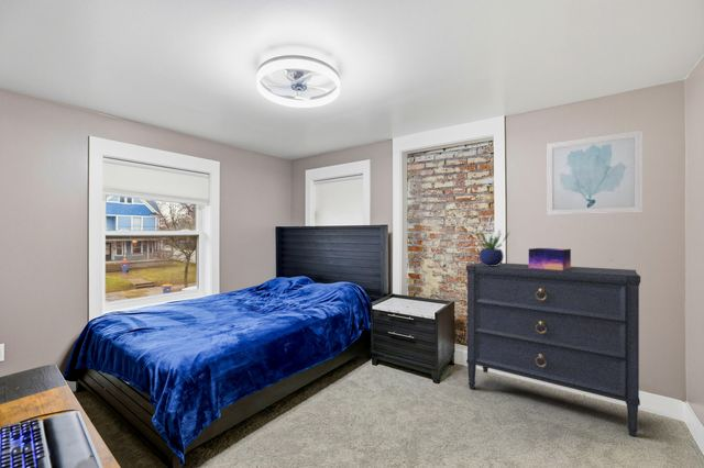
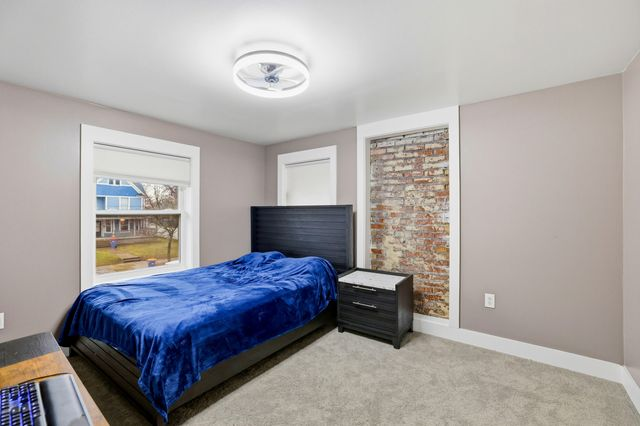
- decorative box [528,247,572,270]
- wall art [546,130,644,216]
- potted plant [475,229,512,266]
- dresser [465,261,641,438]
